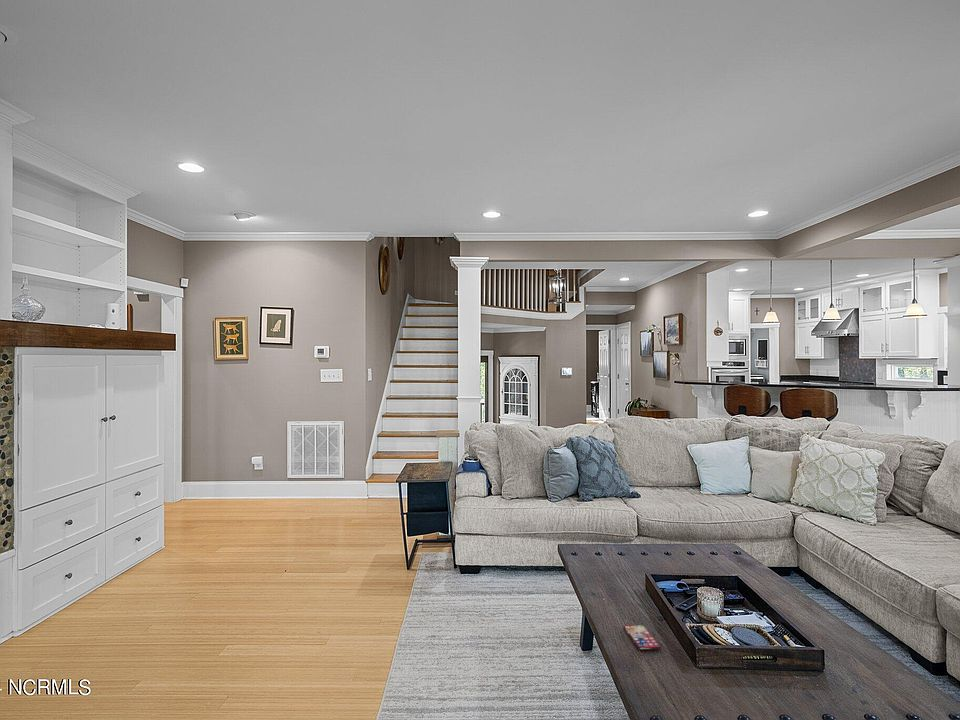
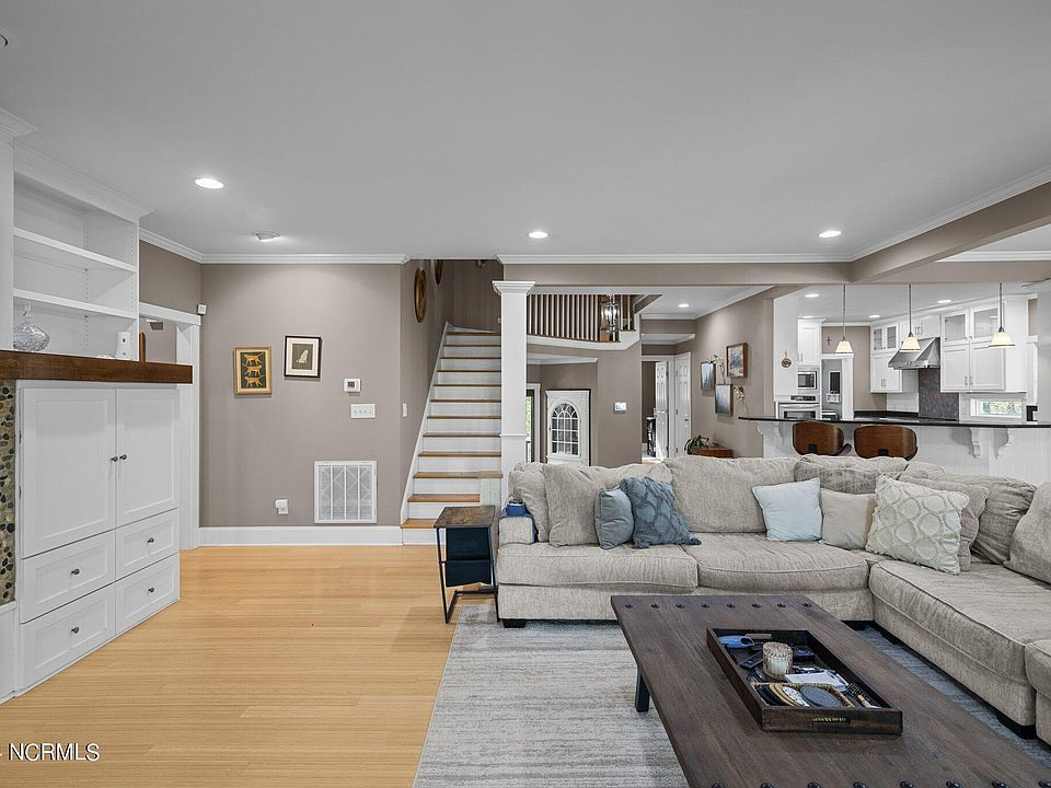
- smartphone [623,624,662,651]
